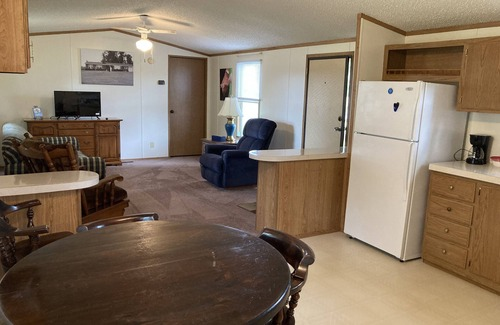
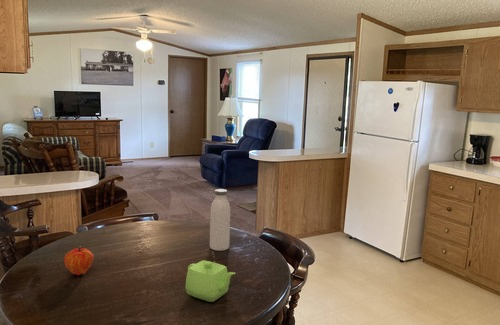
+ water bottle [209,188,231,252]
+ teapot [185,259,237,303]
+ fruit [63,245,95,276]
